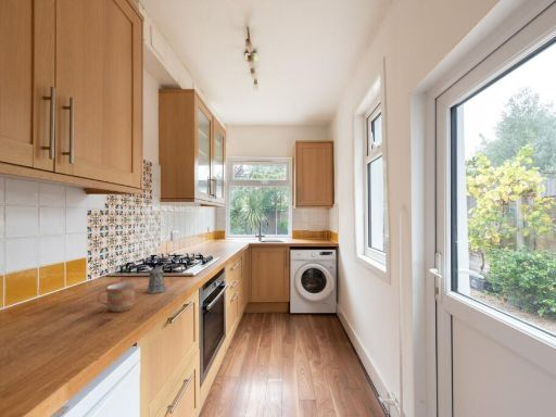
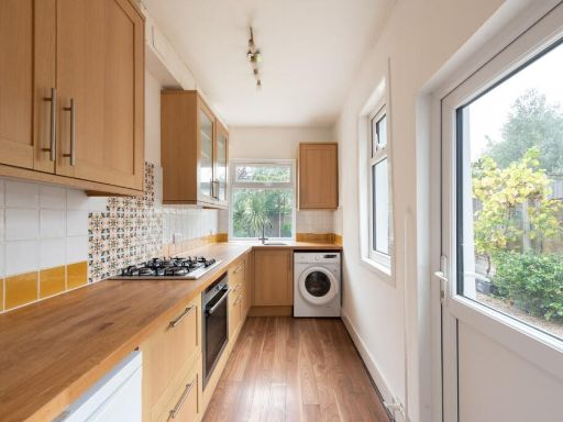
- mug [97,282,137,313]
- pepper shaker [146,267,167,294]
